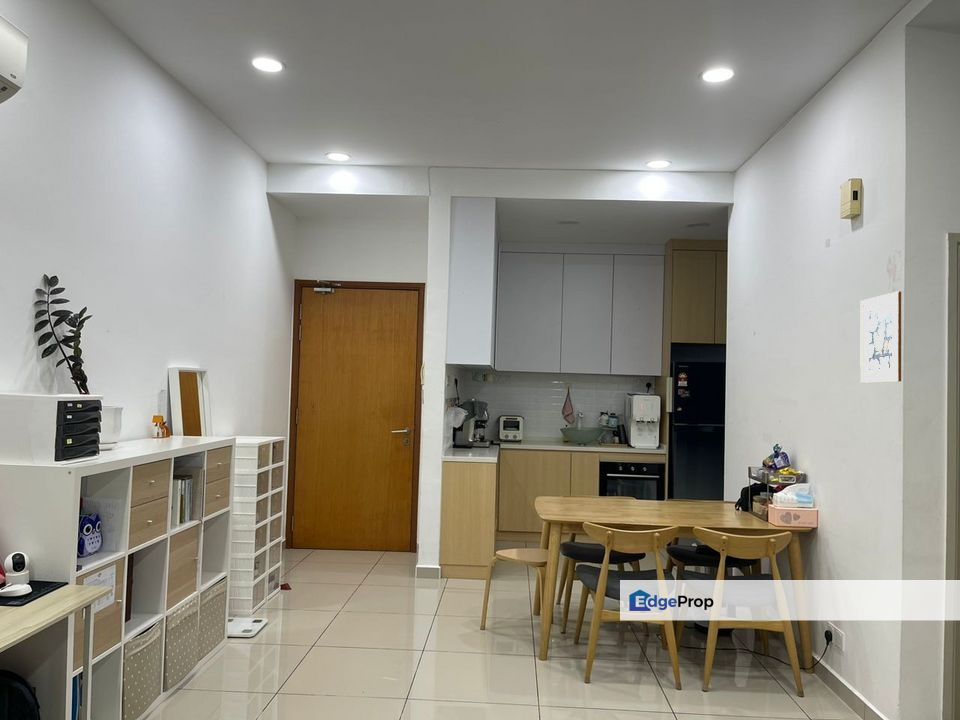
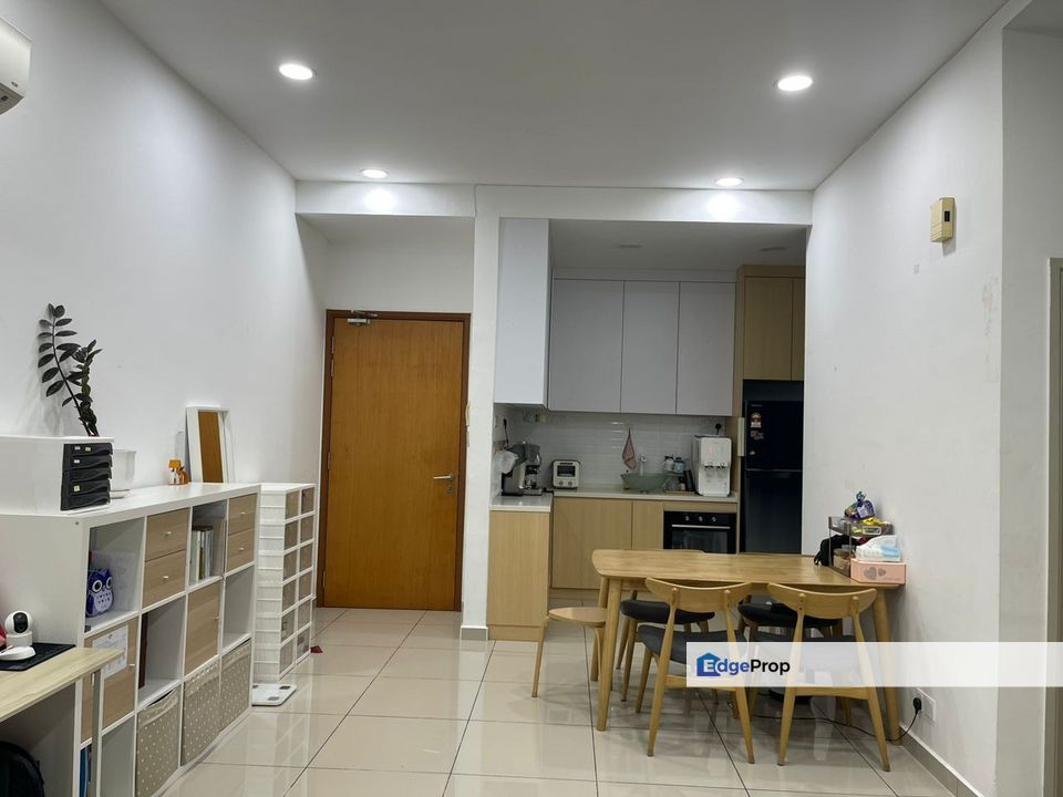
- wall art [859,290,902,384]
